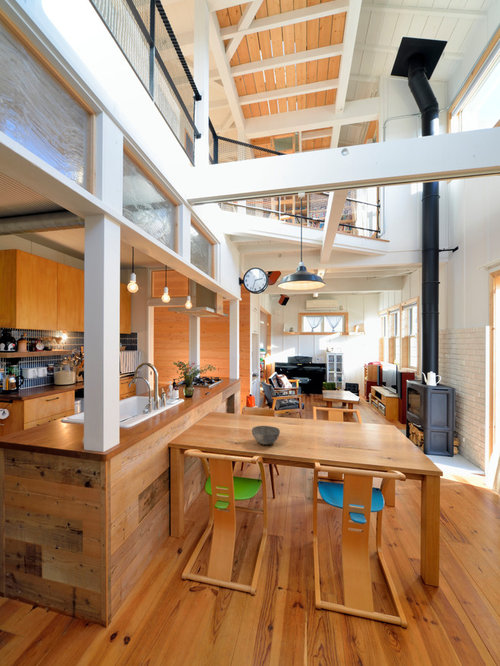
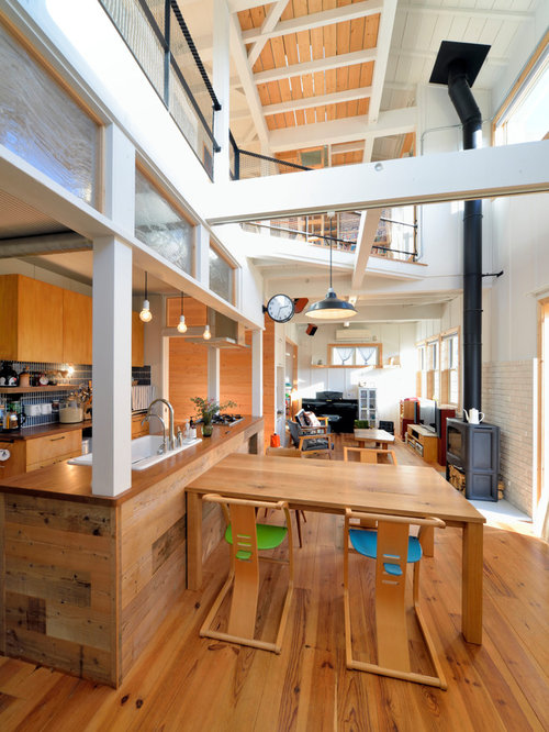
- bowl [251,425,281,446]
